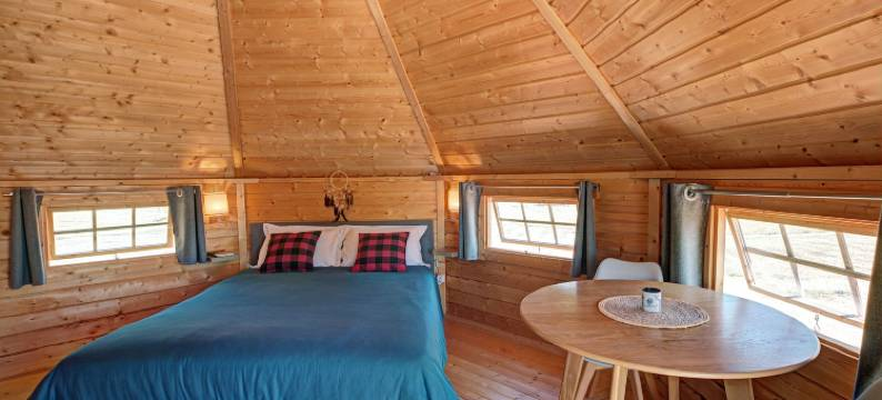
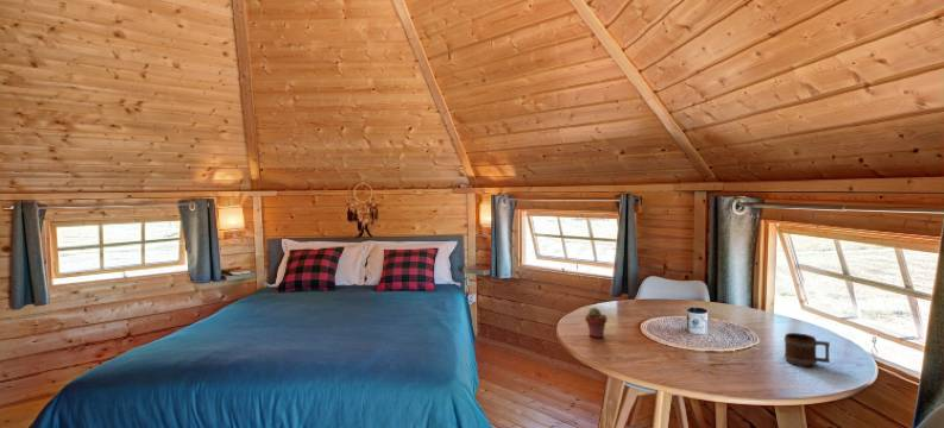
+ mug [783,332,831,369]
+ potted succulent [584,307,608,339]
